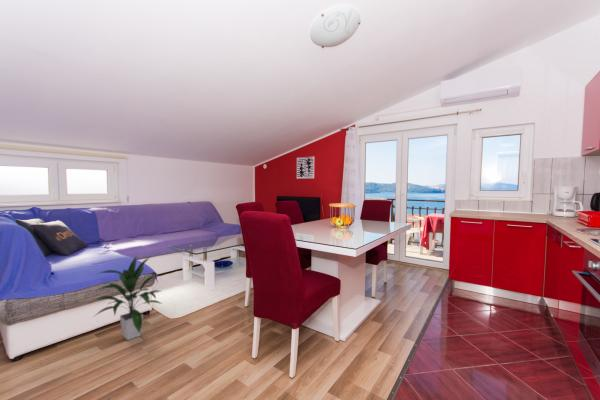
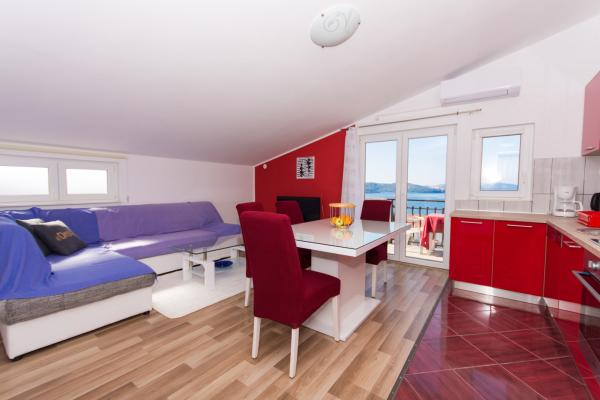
- indoor plant [88,255,163,341]
